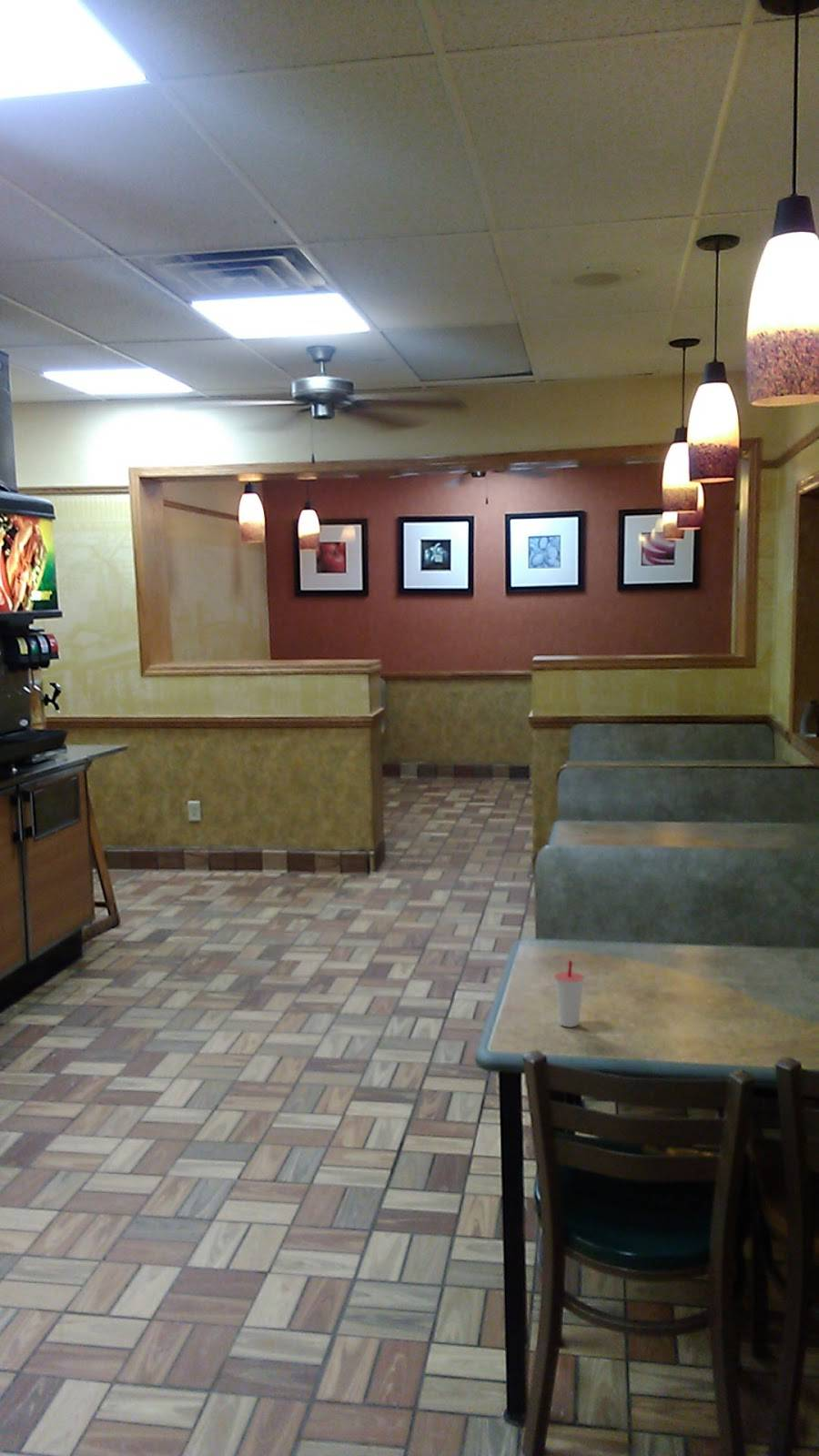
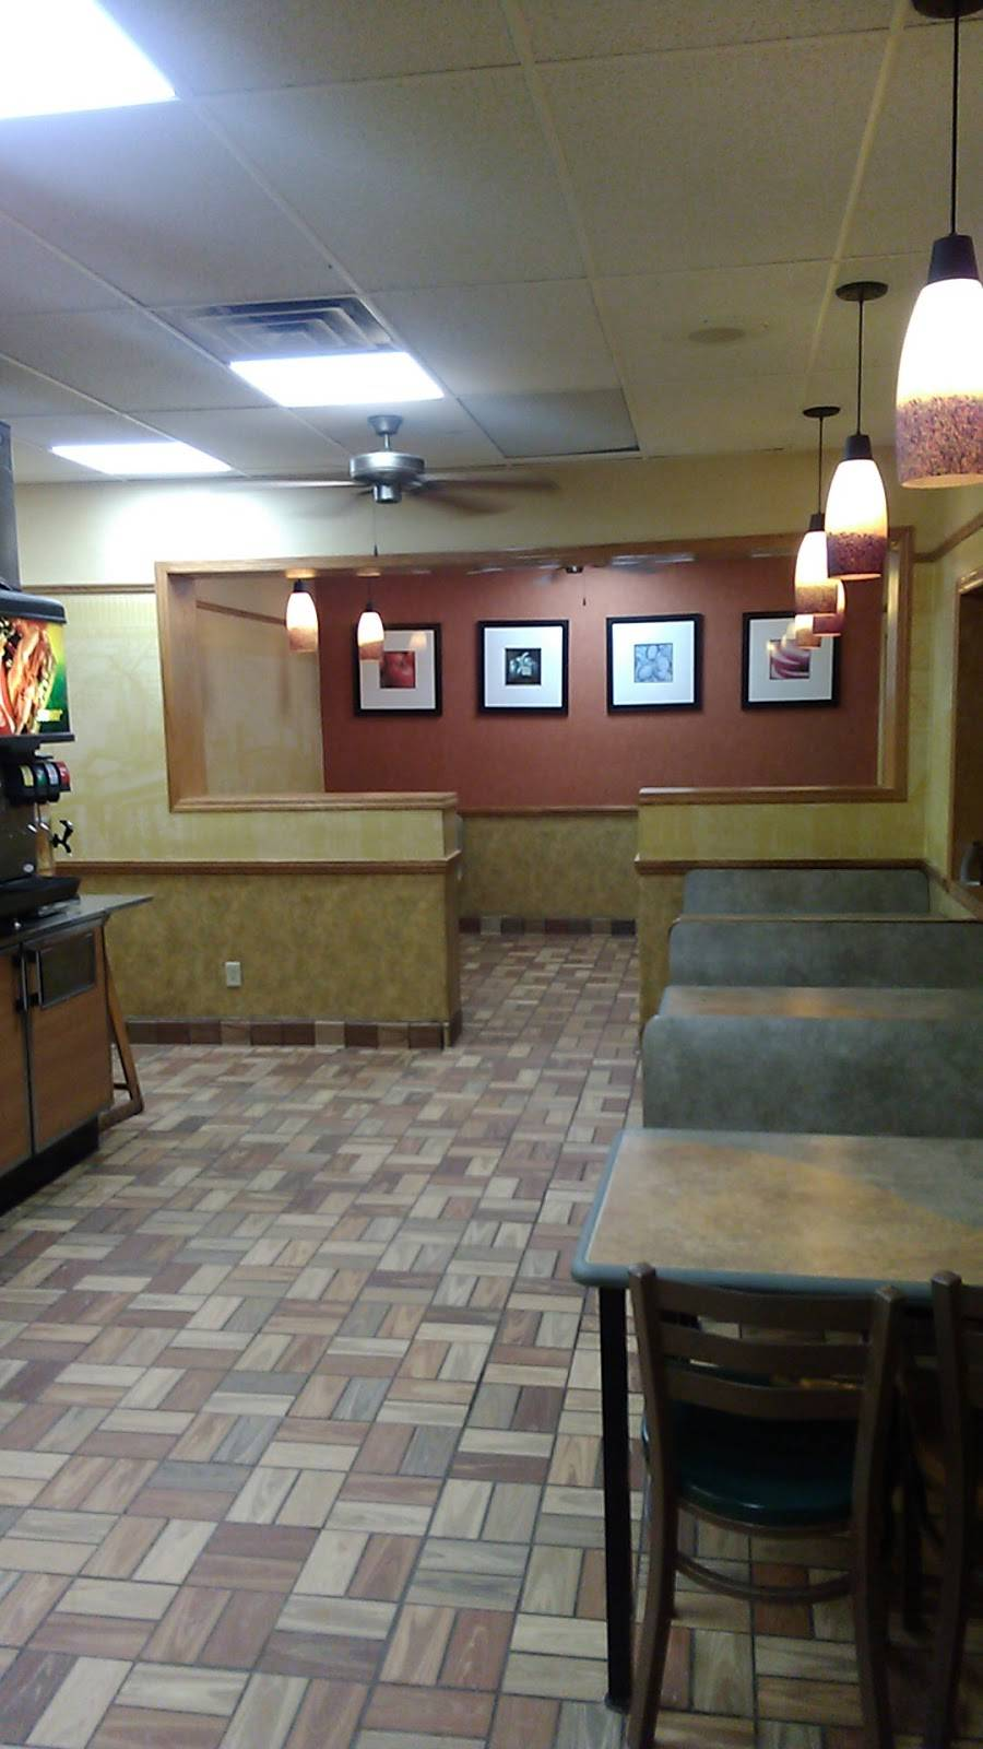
- cup [553,959,585,1028]
